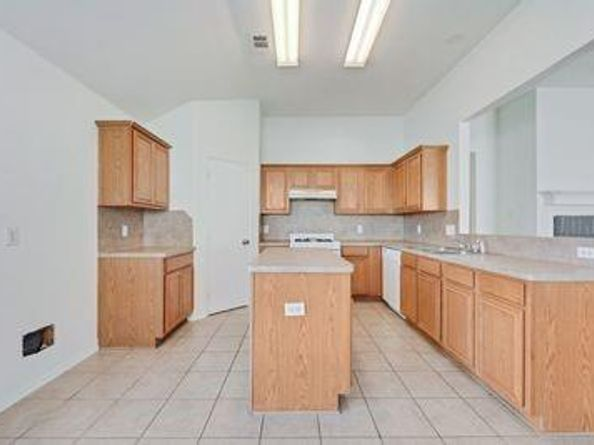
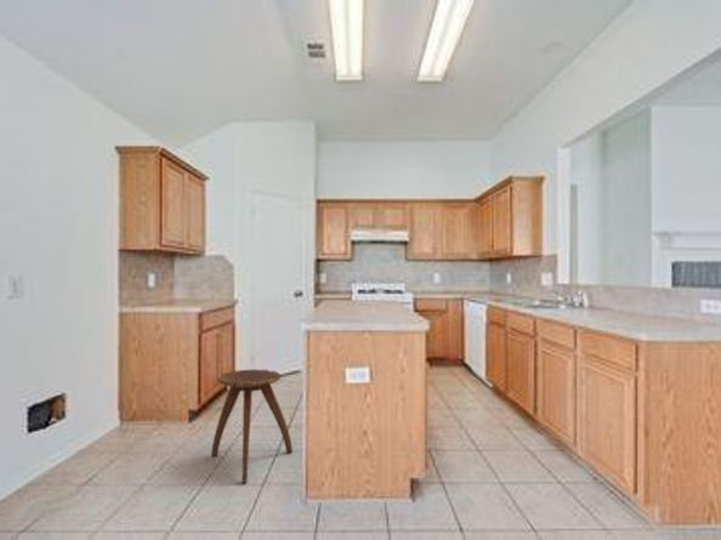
+ stool [210,368,294,485]
